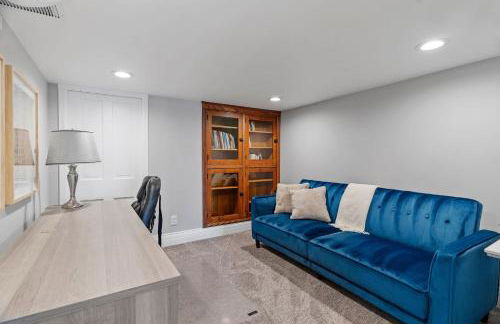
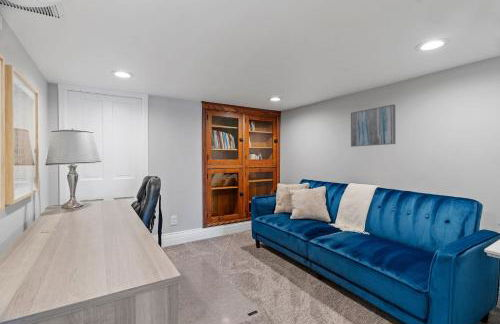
+ wall art [350,103,397,148]
